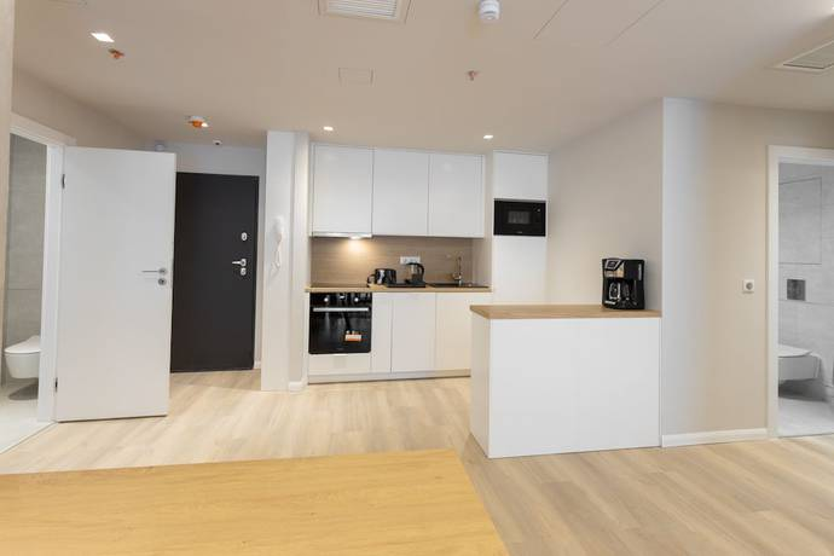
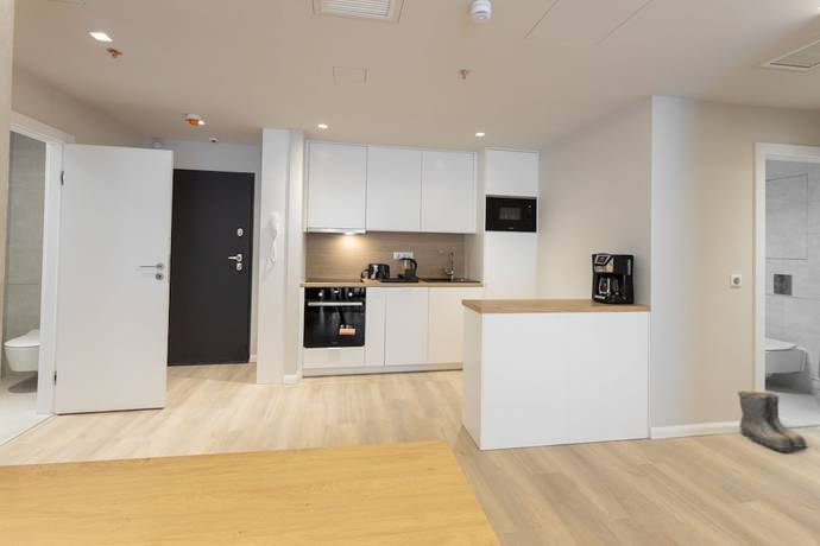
+ boots [737,389,812,453]
